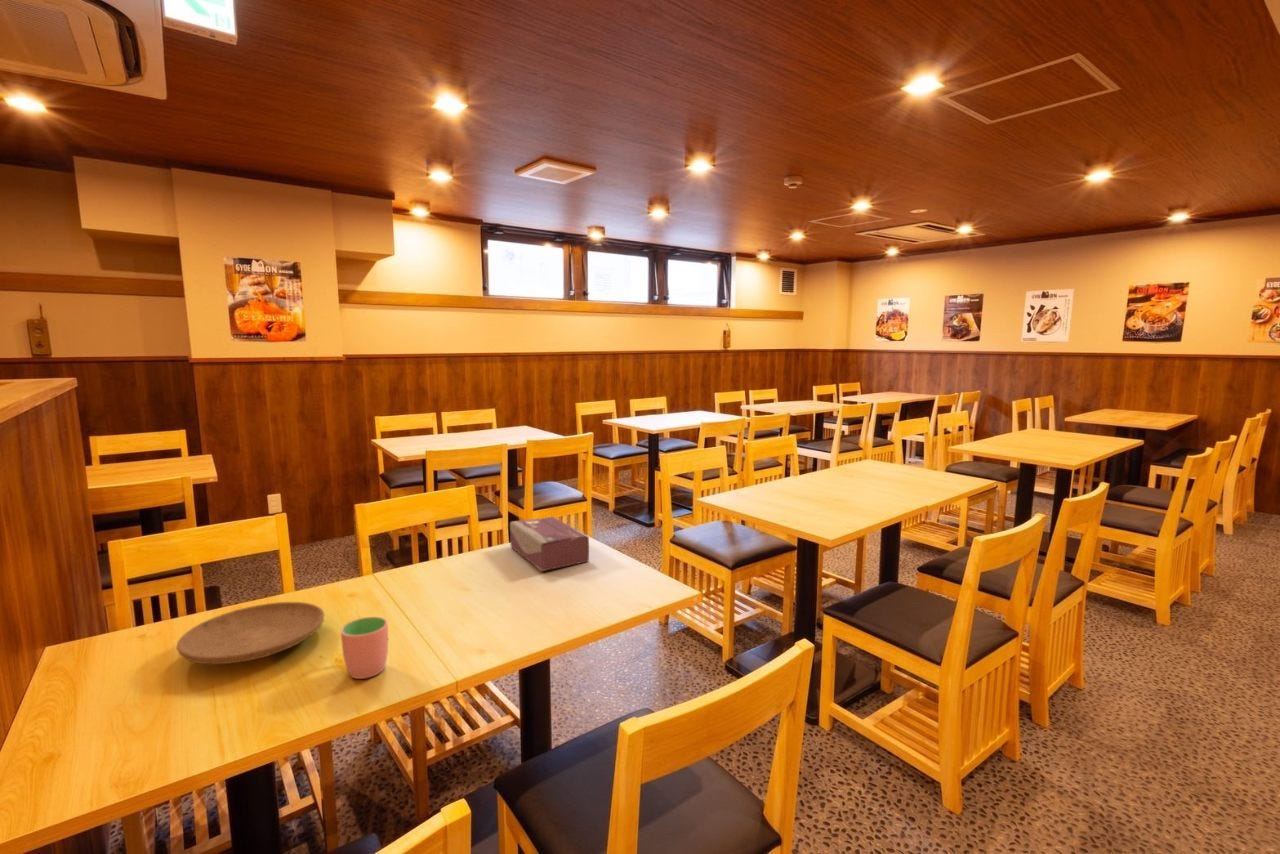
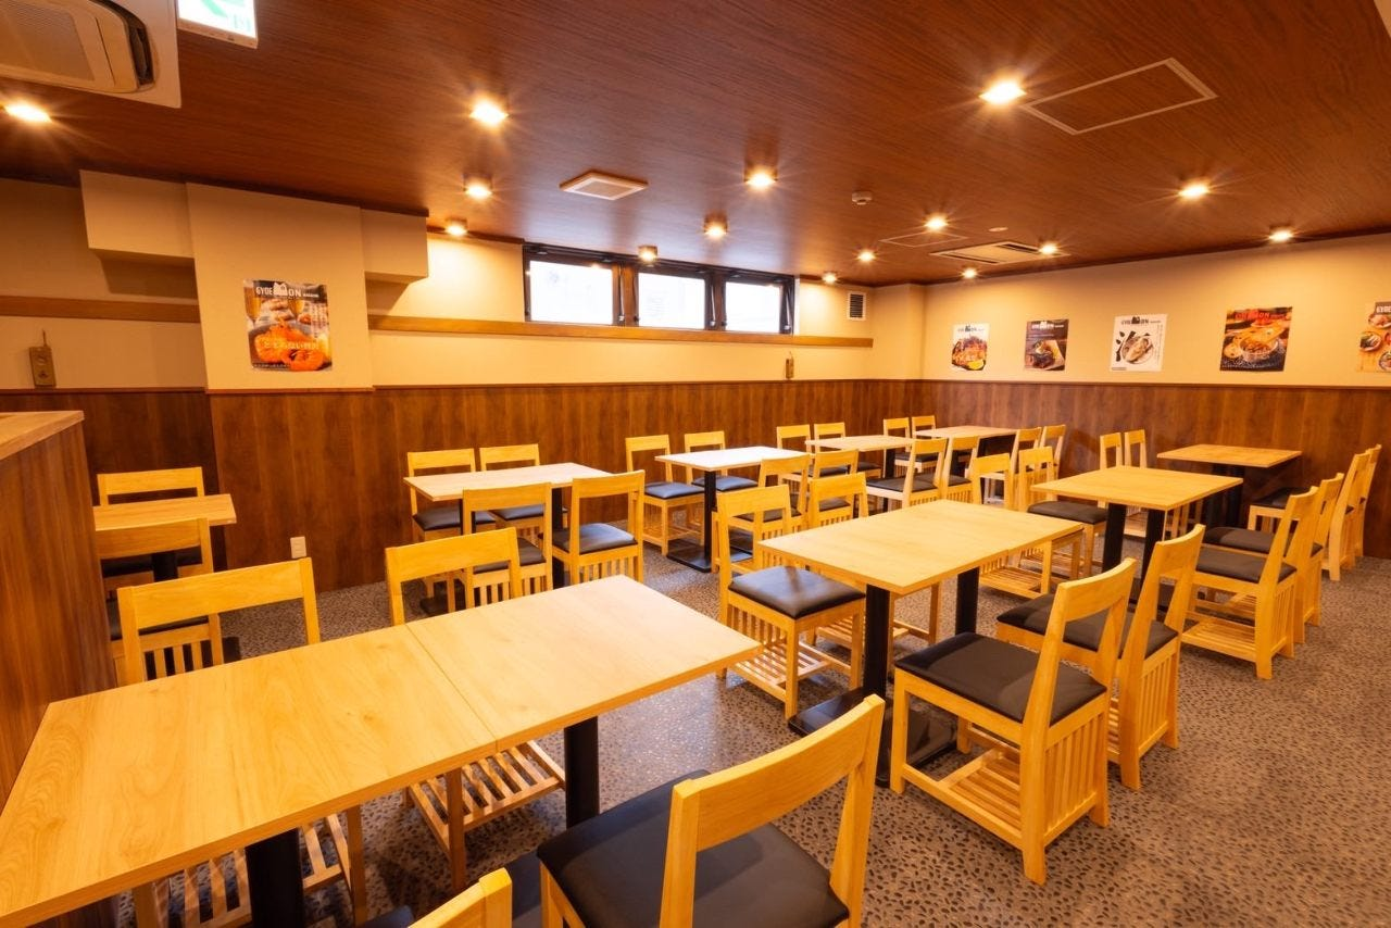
- cup [340,616,389,680]
- tissue box [509,515,590,572]
- plate [176,601,325,665]
